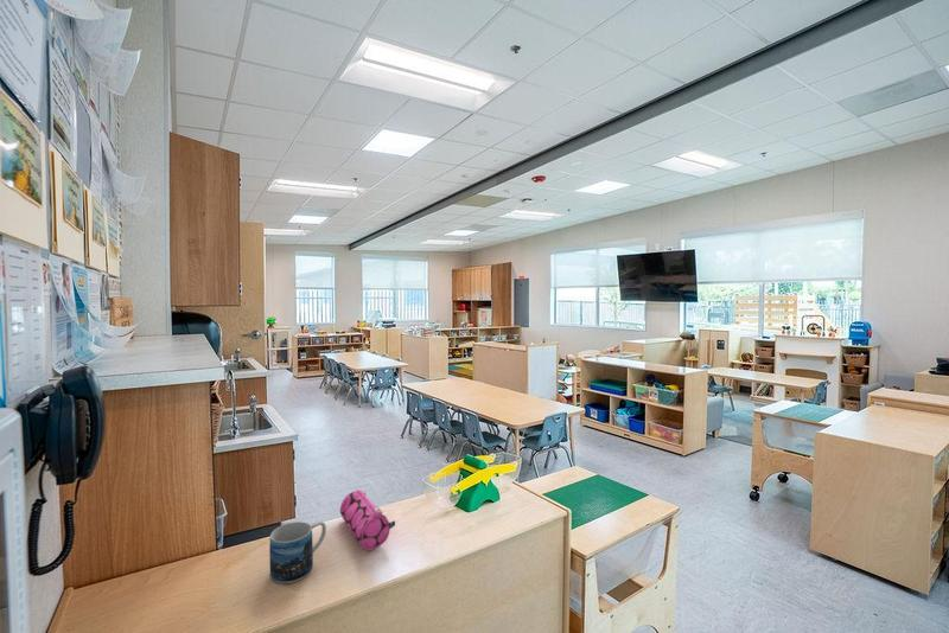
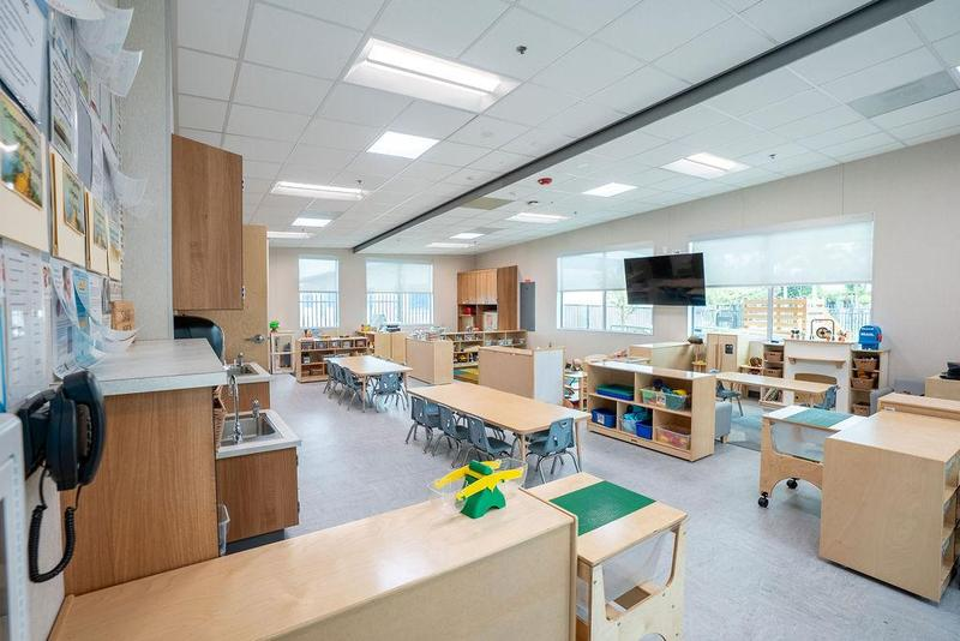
- mug [268,520,327,584]
- pencil case [339,488,396,551]
